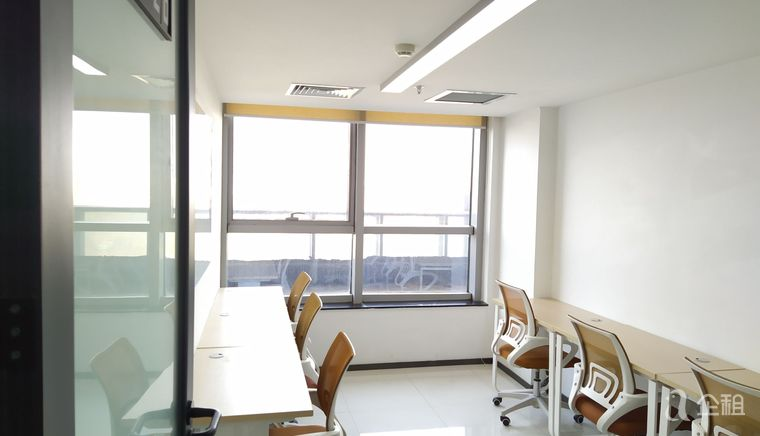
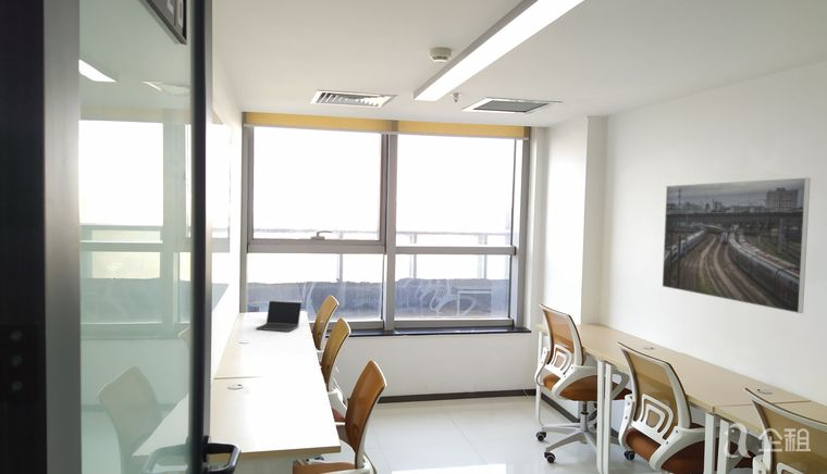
+ laptop computer [255,300,303,333]
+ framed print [662,176,811,314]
